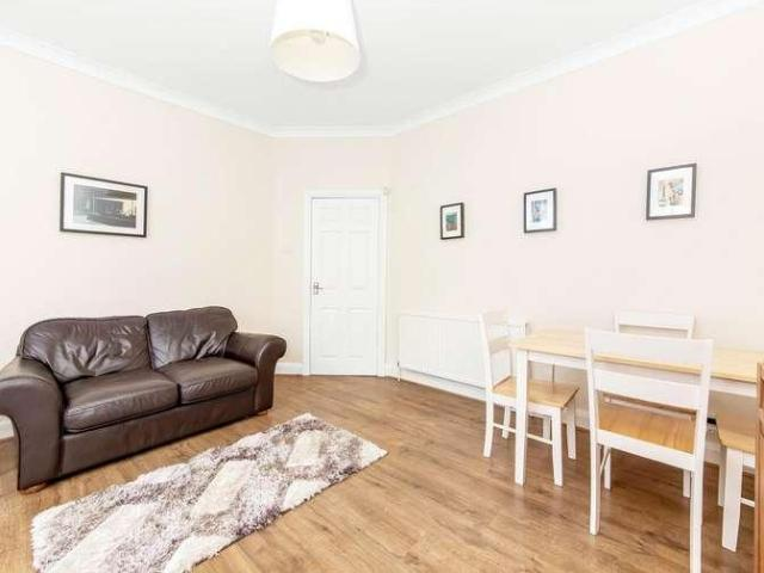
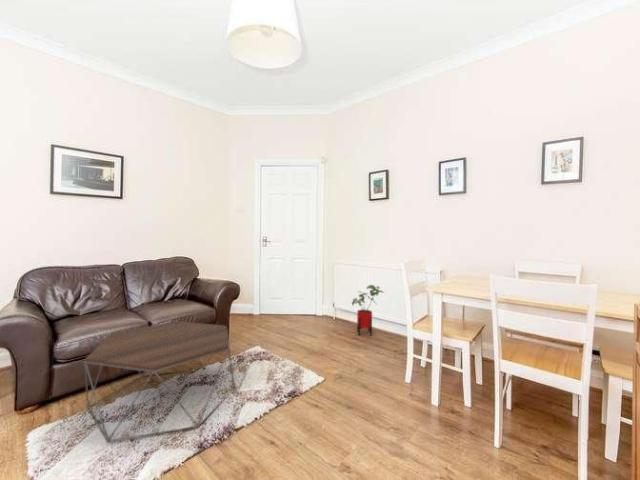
+ house plant [351,284,386,337]
+ coffee table [83,320,236,443]
